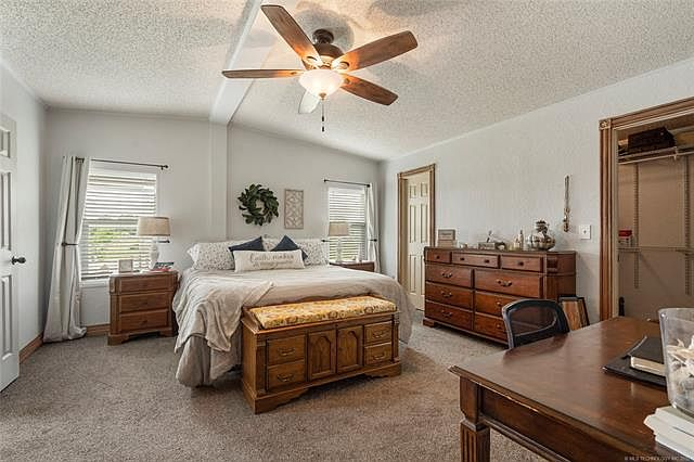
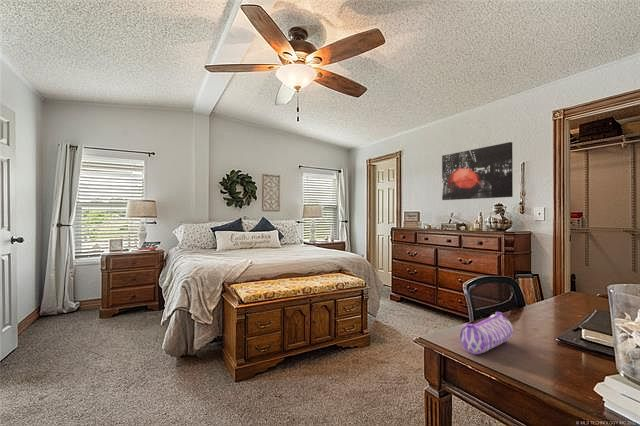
+ pencil case [459,311,514,355]
+ wall art [441,141,514,201]
